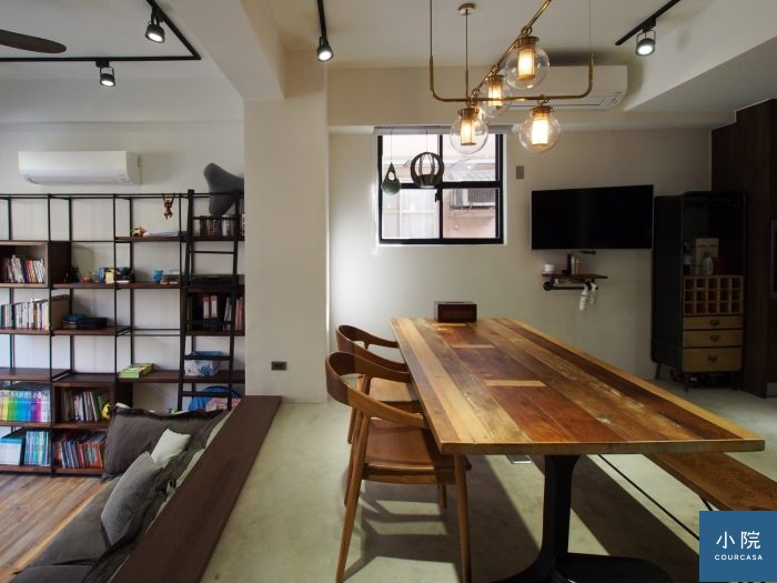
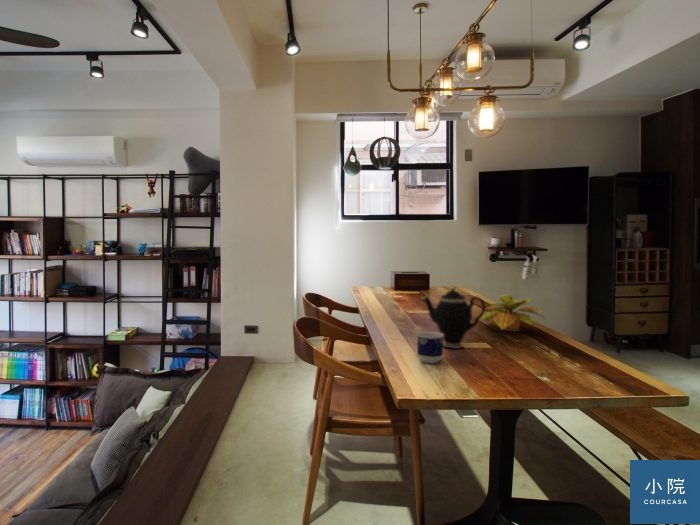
+ teapot [420,285,486,350]
+ cup [416,331,444,364]
+ plant [479,294,546,332]
